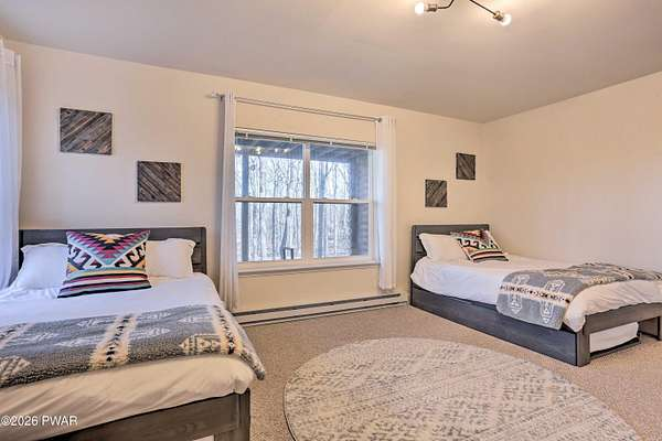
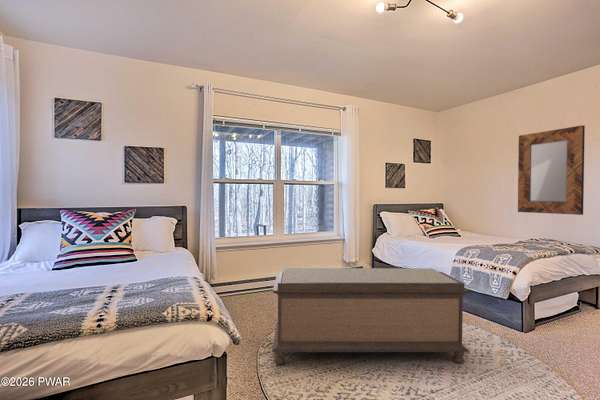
+ bench [271,267,470,366]
+ home mirror [517,124,586,216]
